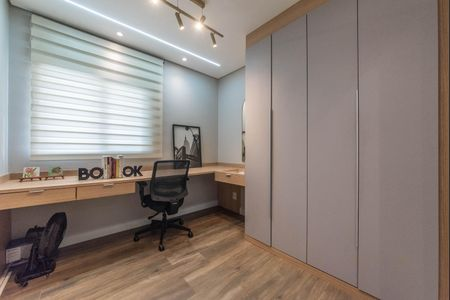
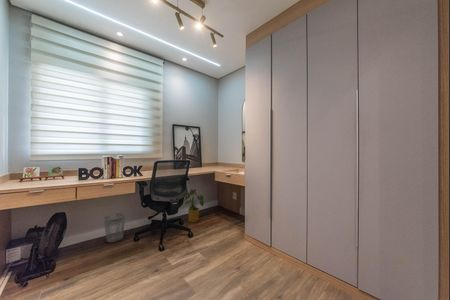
+ house plant [183,188,205,224]
+ wastebasket [103,212,126,243]
